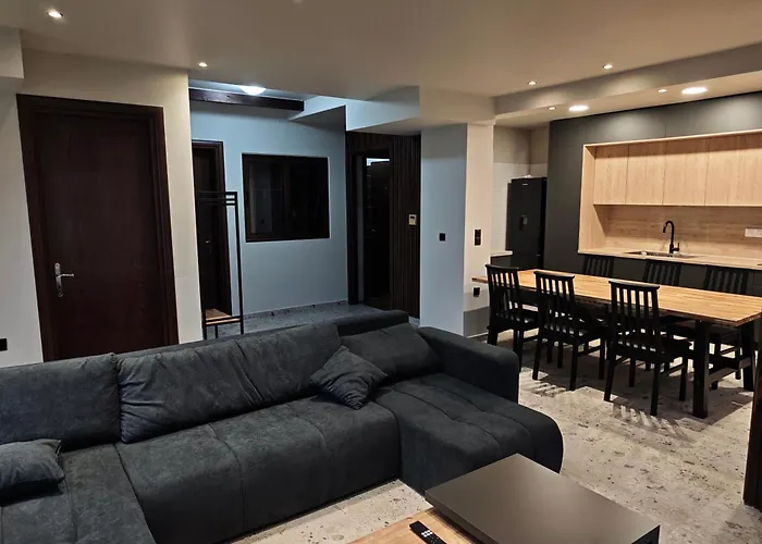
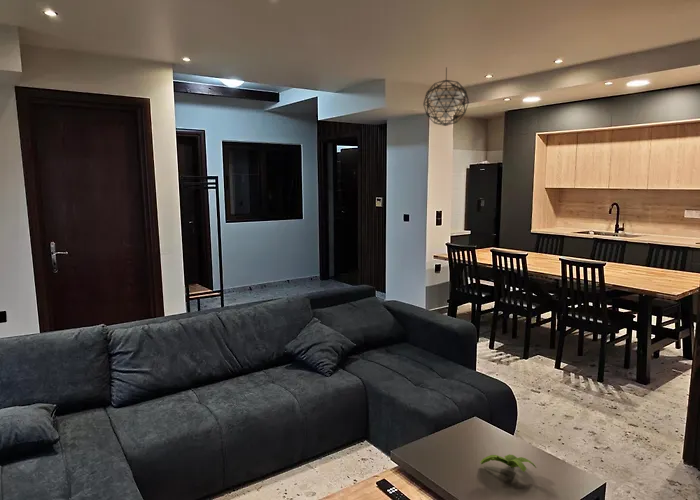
+ pendant light [422,66,470,127]
+ plant [479,453,537,473]
